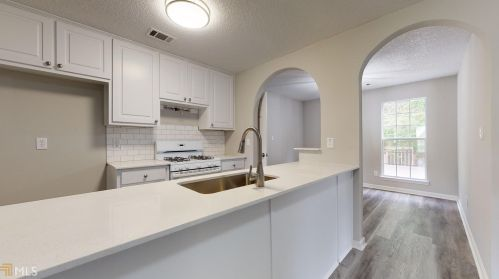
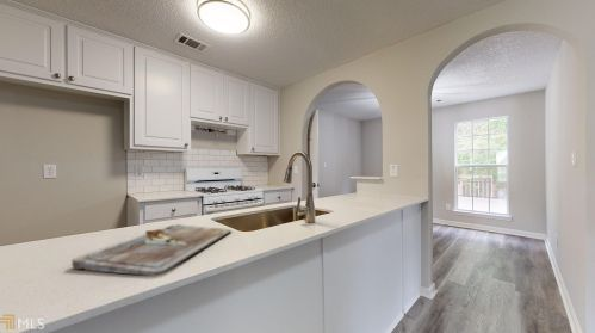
+ cutting board [70,223,233,277]
